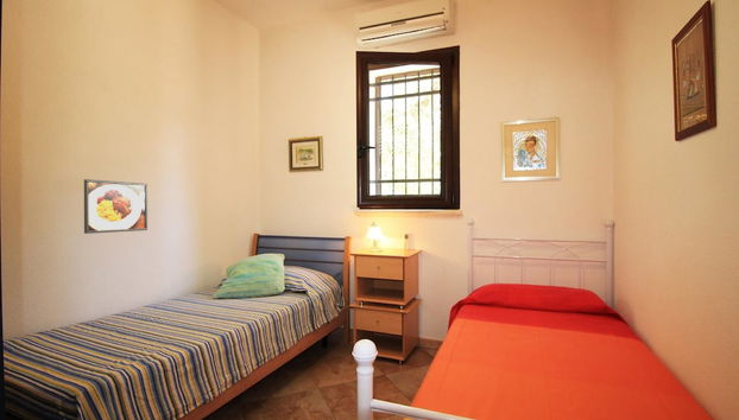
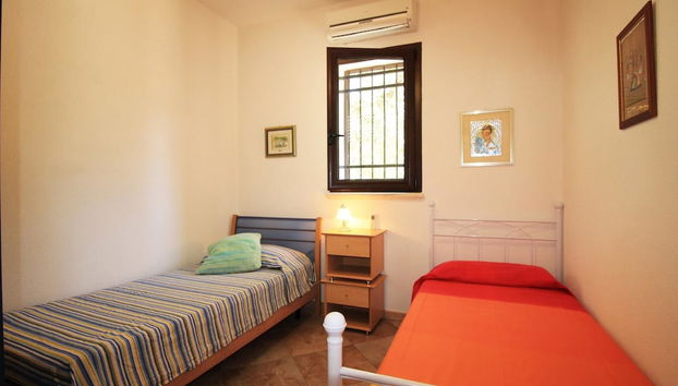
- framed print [83,178,149,235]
